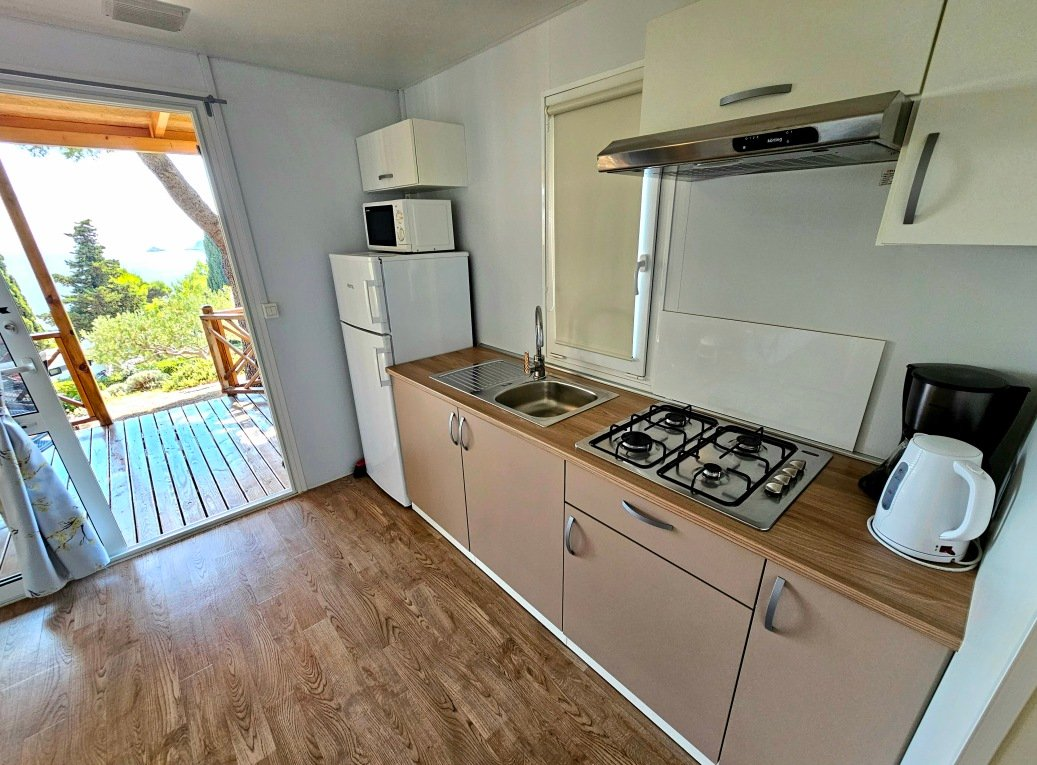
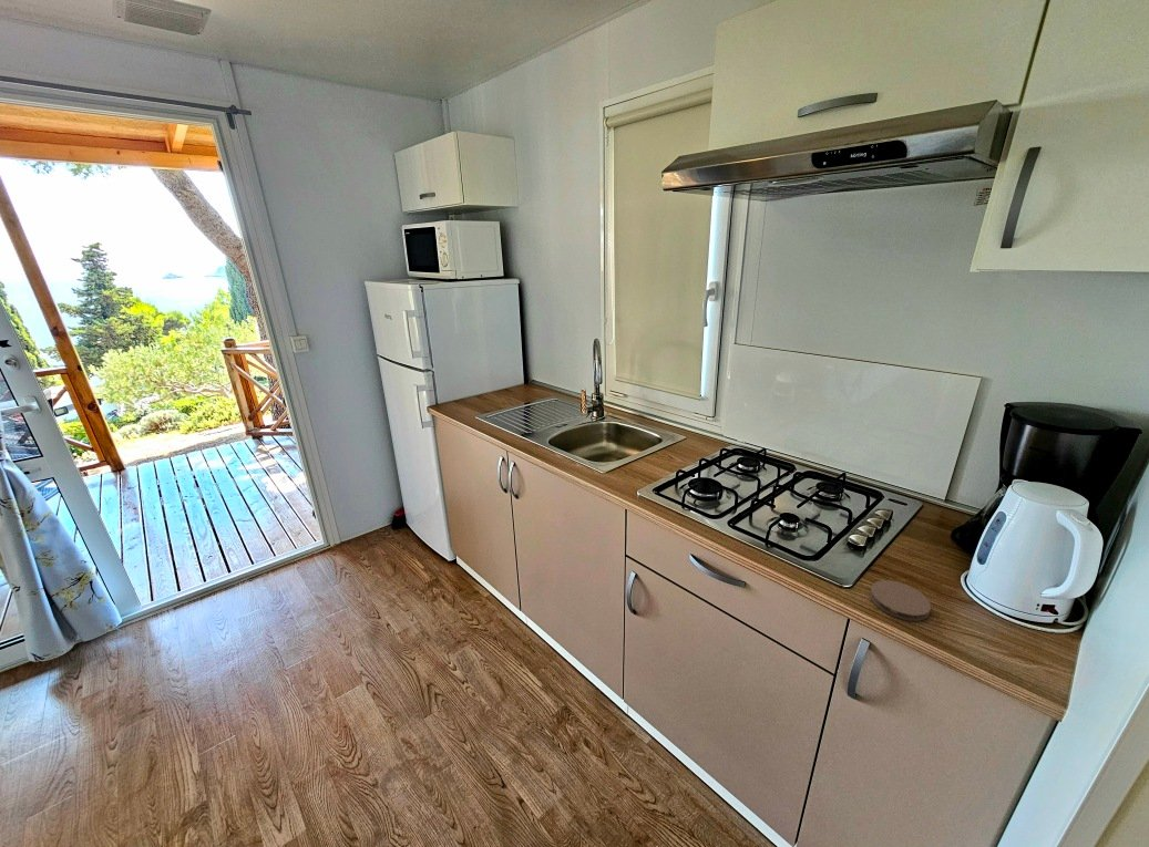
+ coaster [869,579,932,622]
